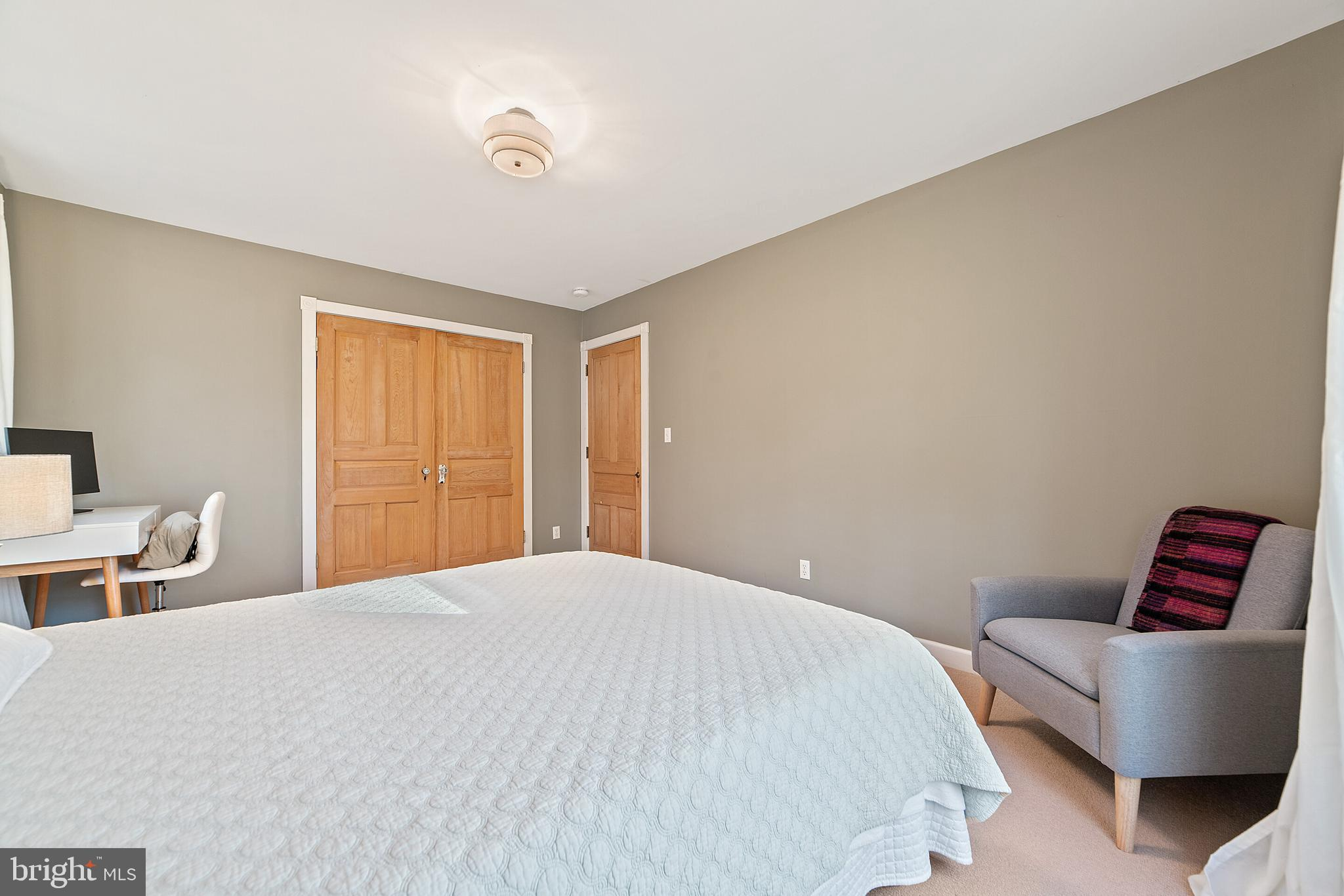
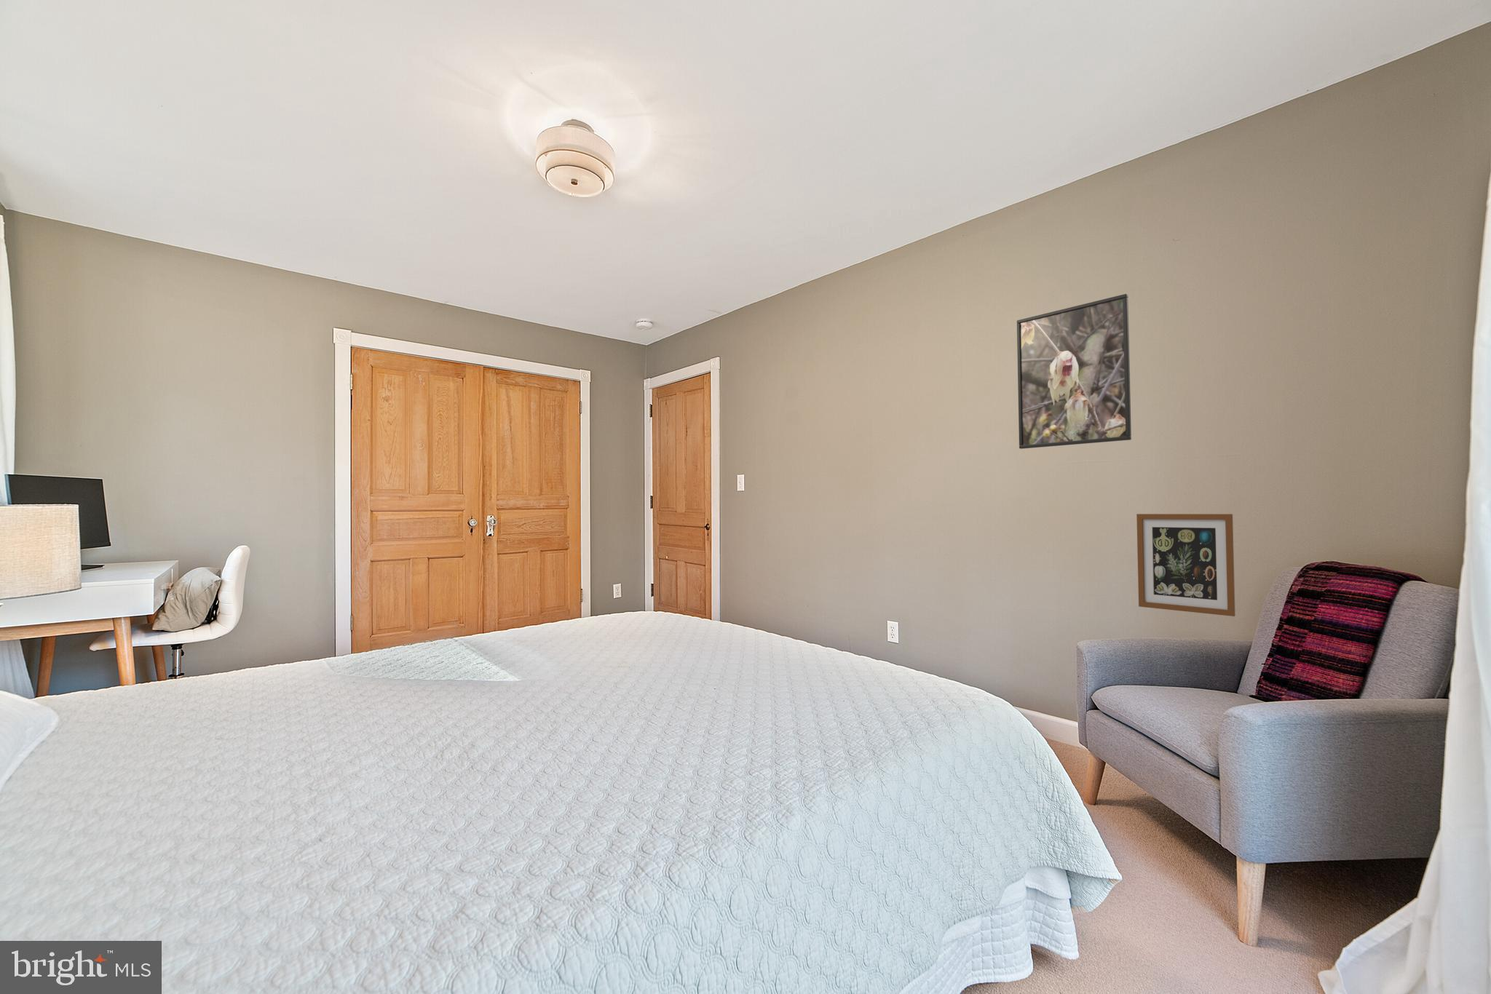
+ wall art [1136,513,1236,617]
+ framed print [1016,293,1132,449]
